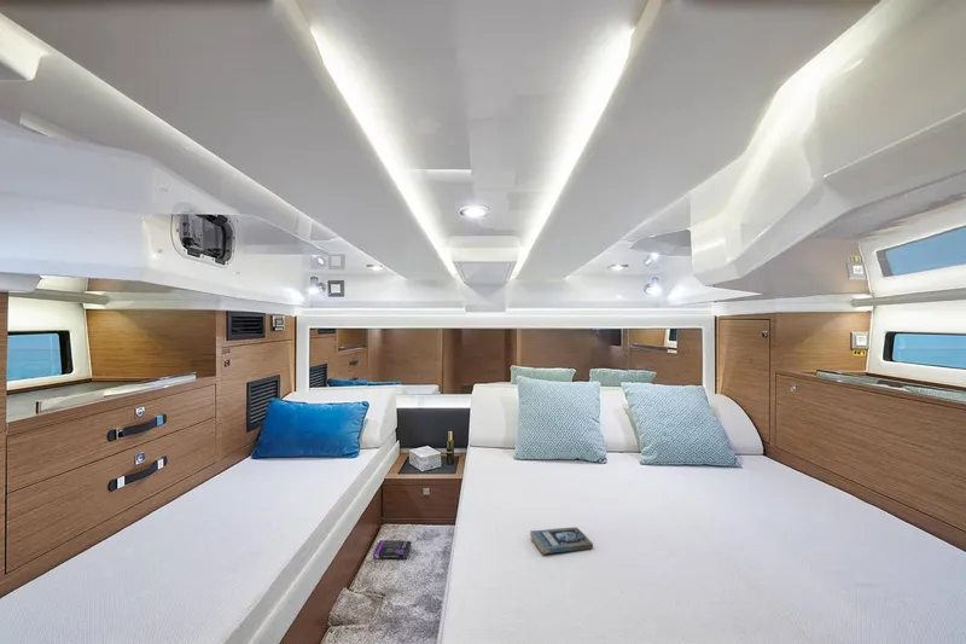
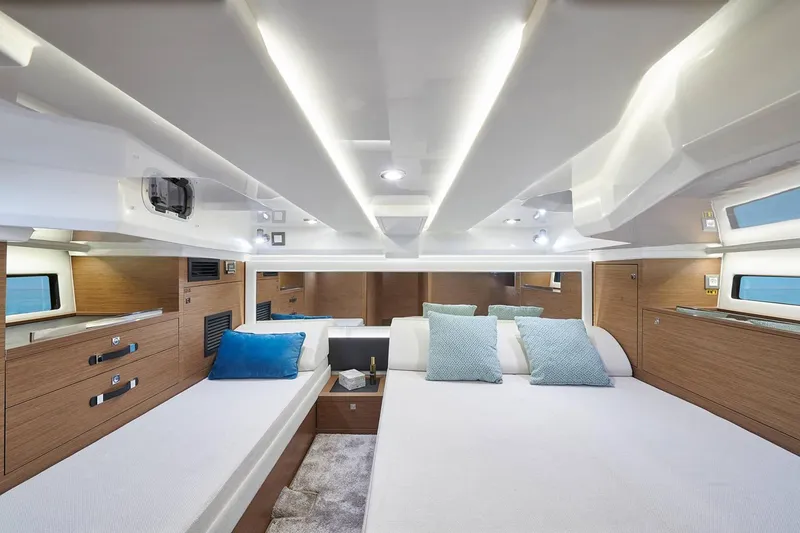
- box [372,539,413,561]
- book [529,526,594,555]
